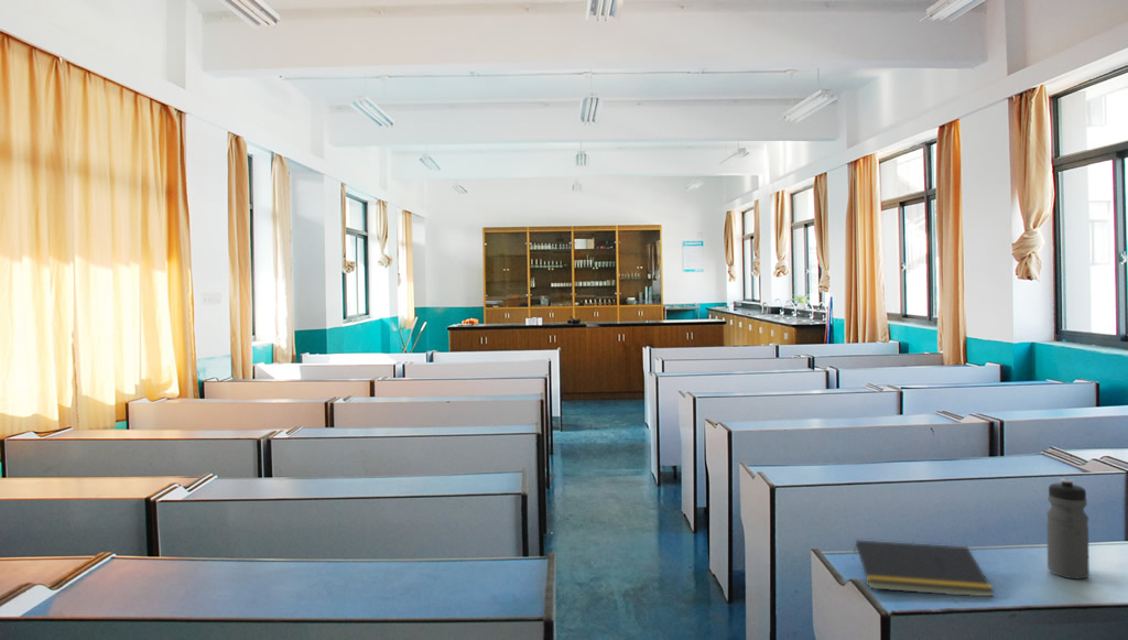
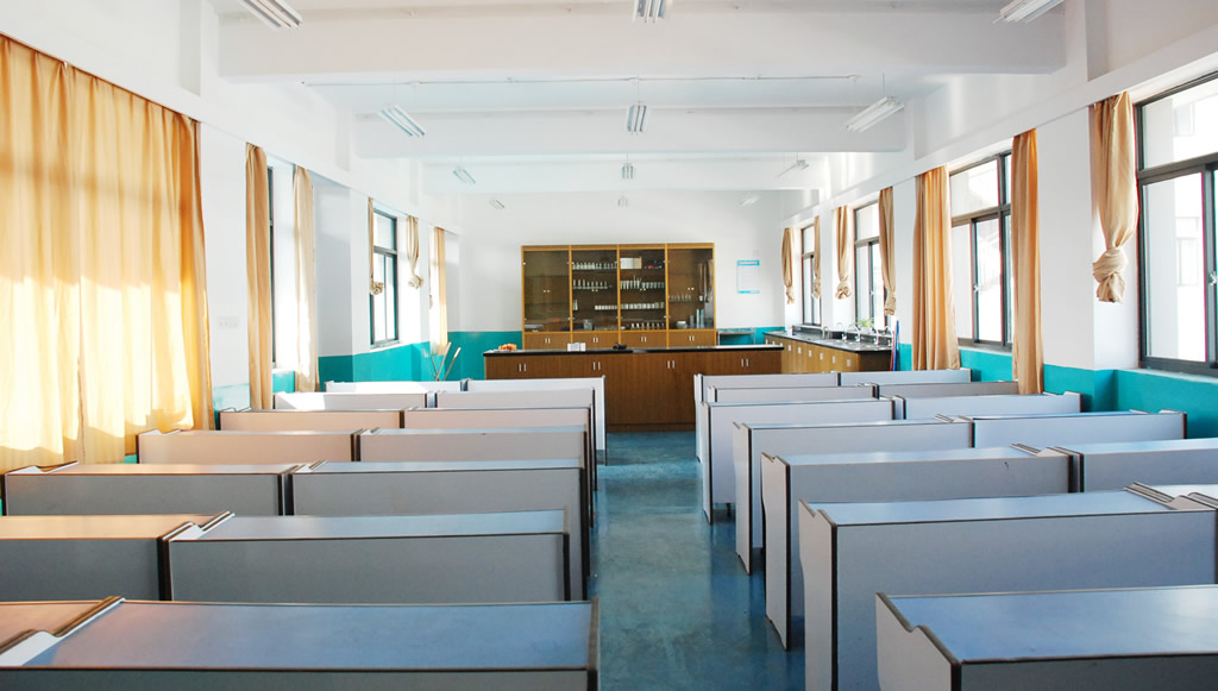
- notepad [852,539,996,597]
- water bottle [1045,478,1091,579]
